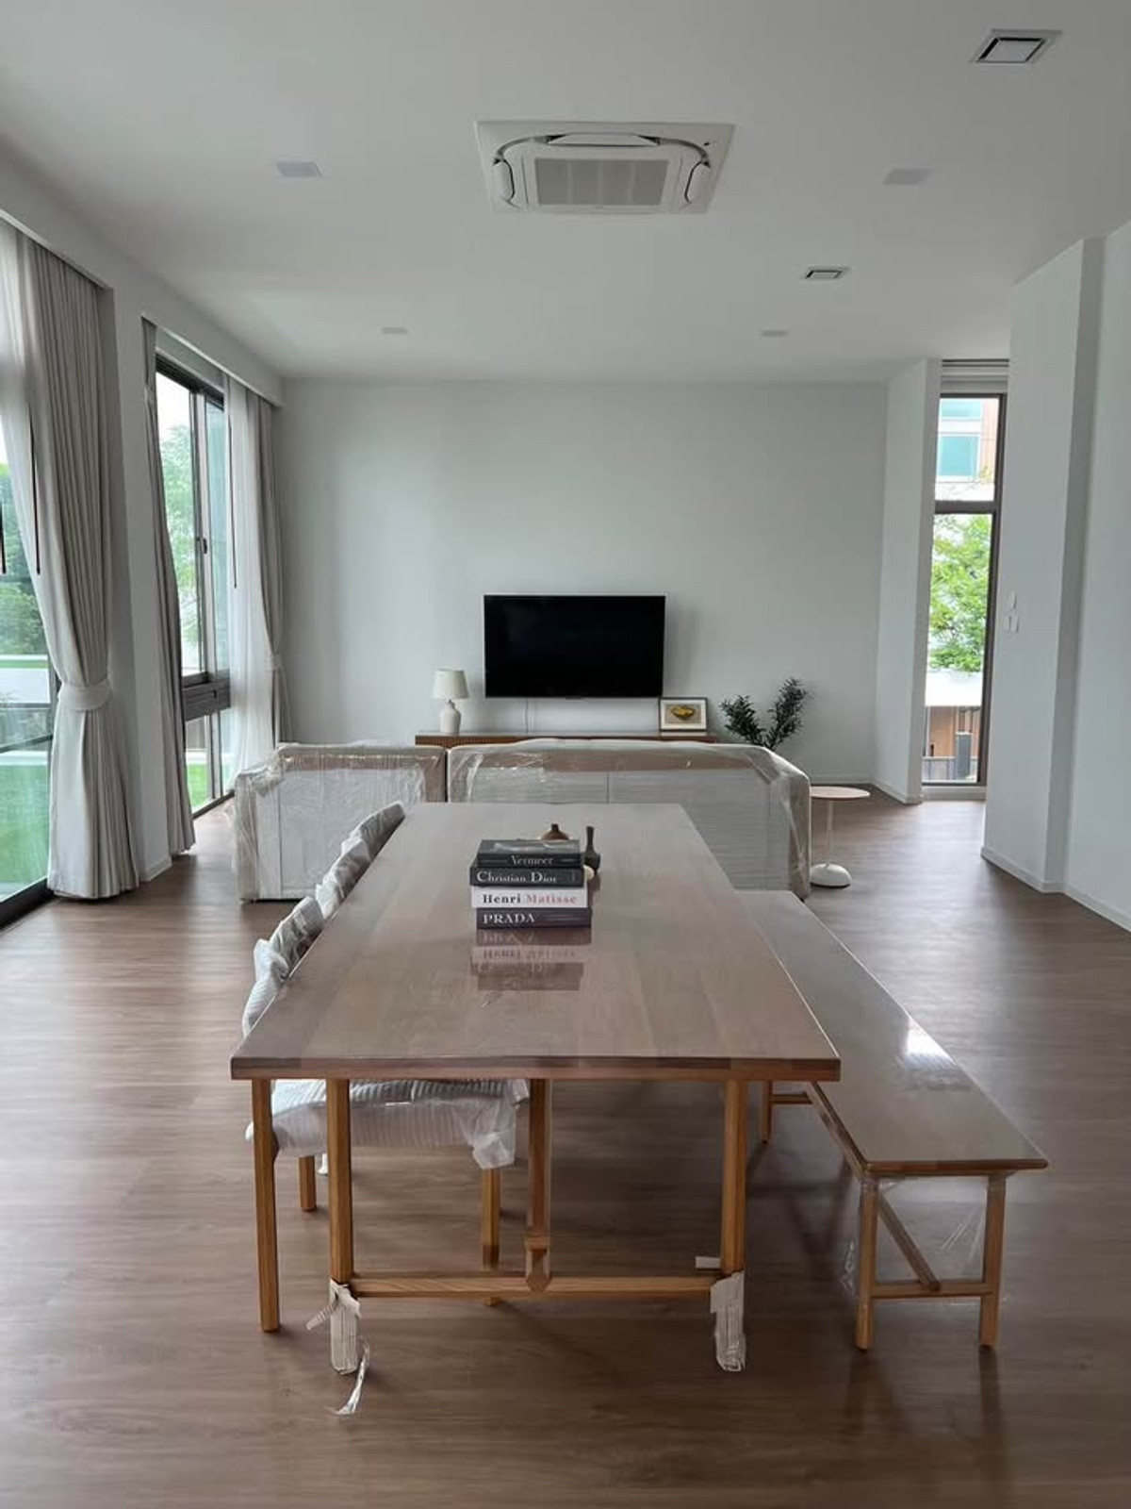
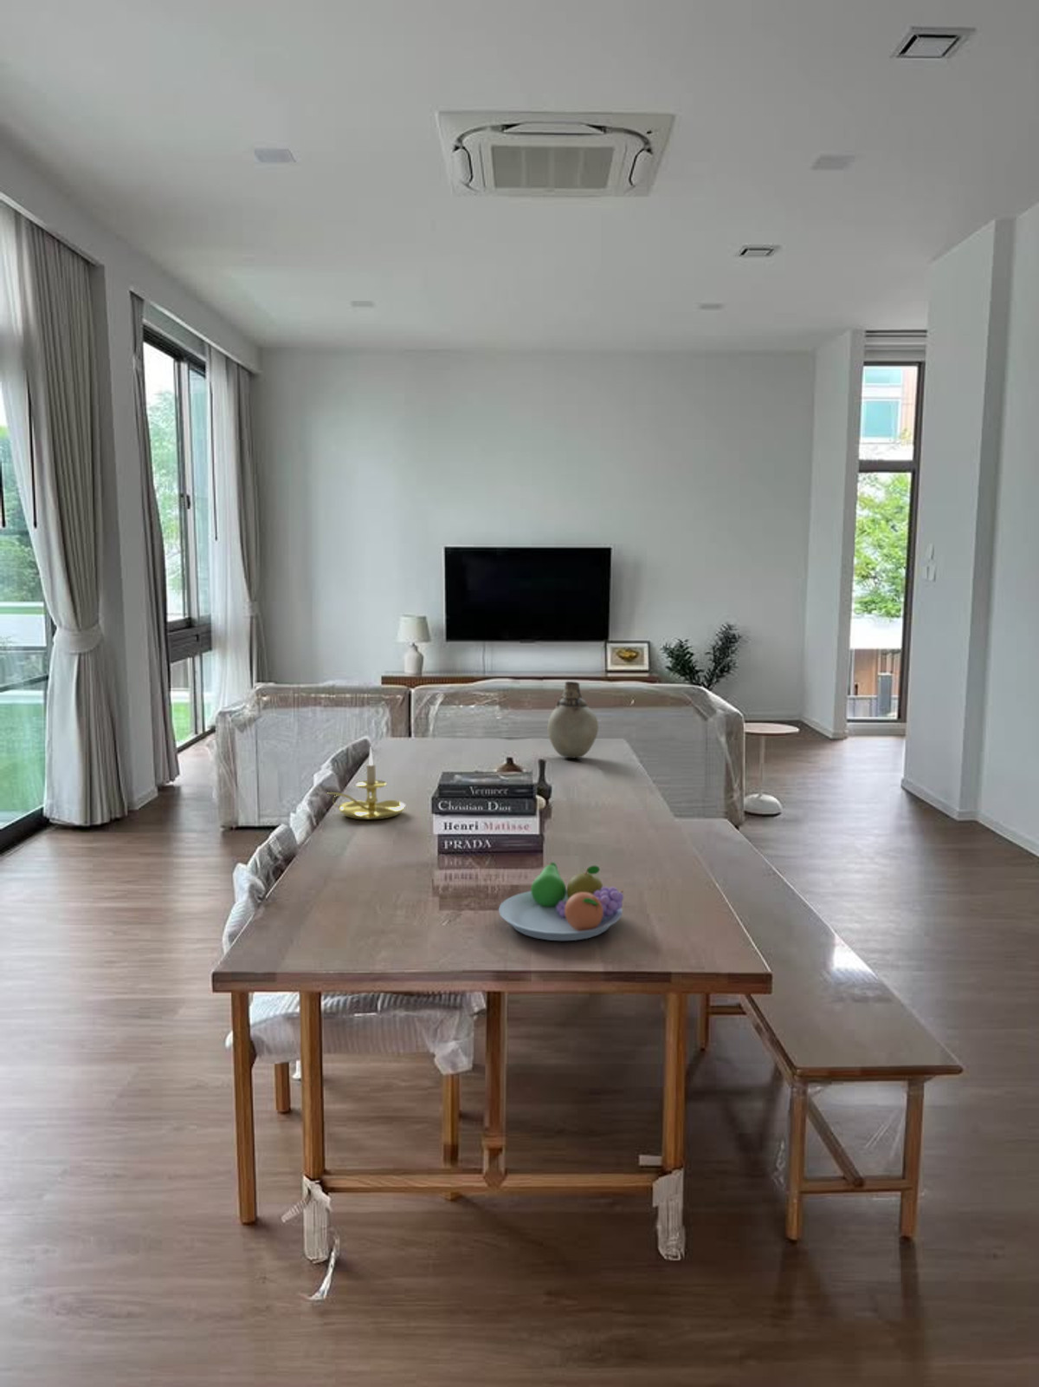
+ vase [547,680,599,759]
+ fruit bowl [498,861,624,941]
+ candle holder [325,746,406,820]
